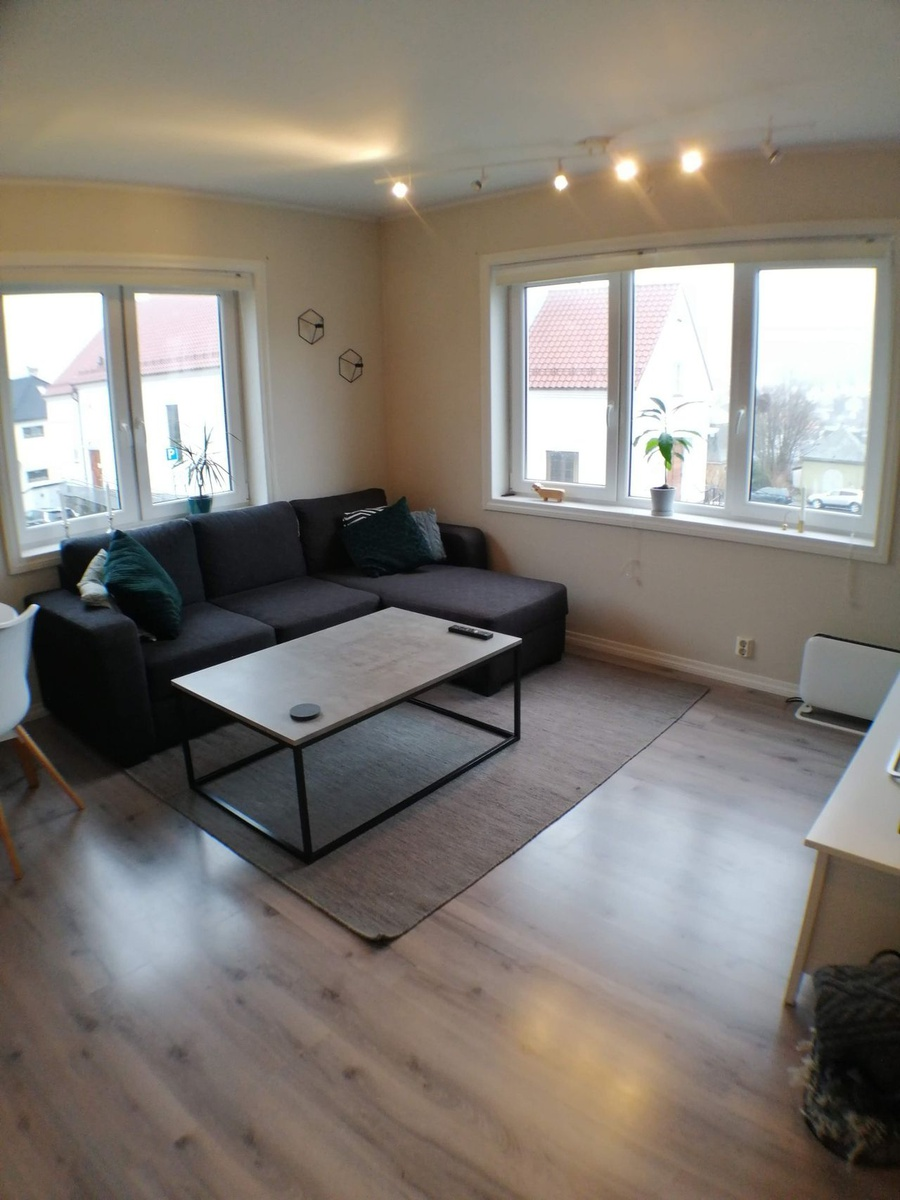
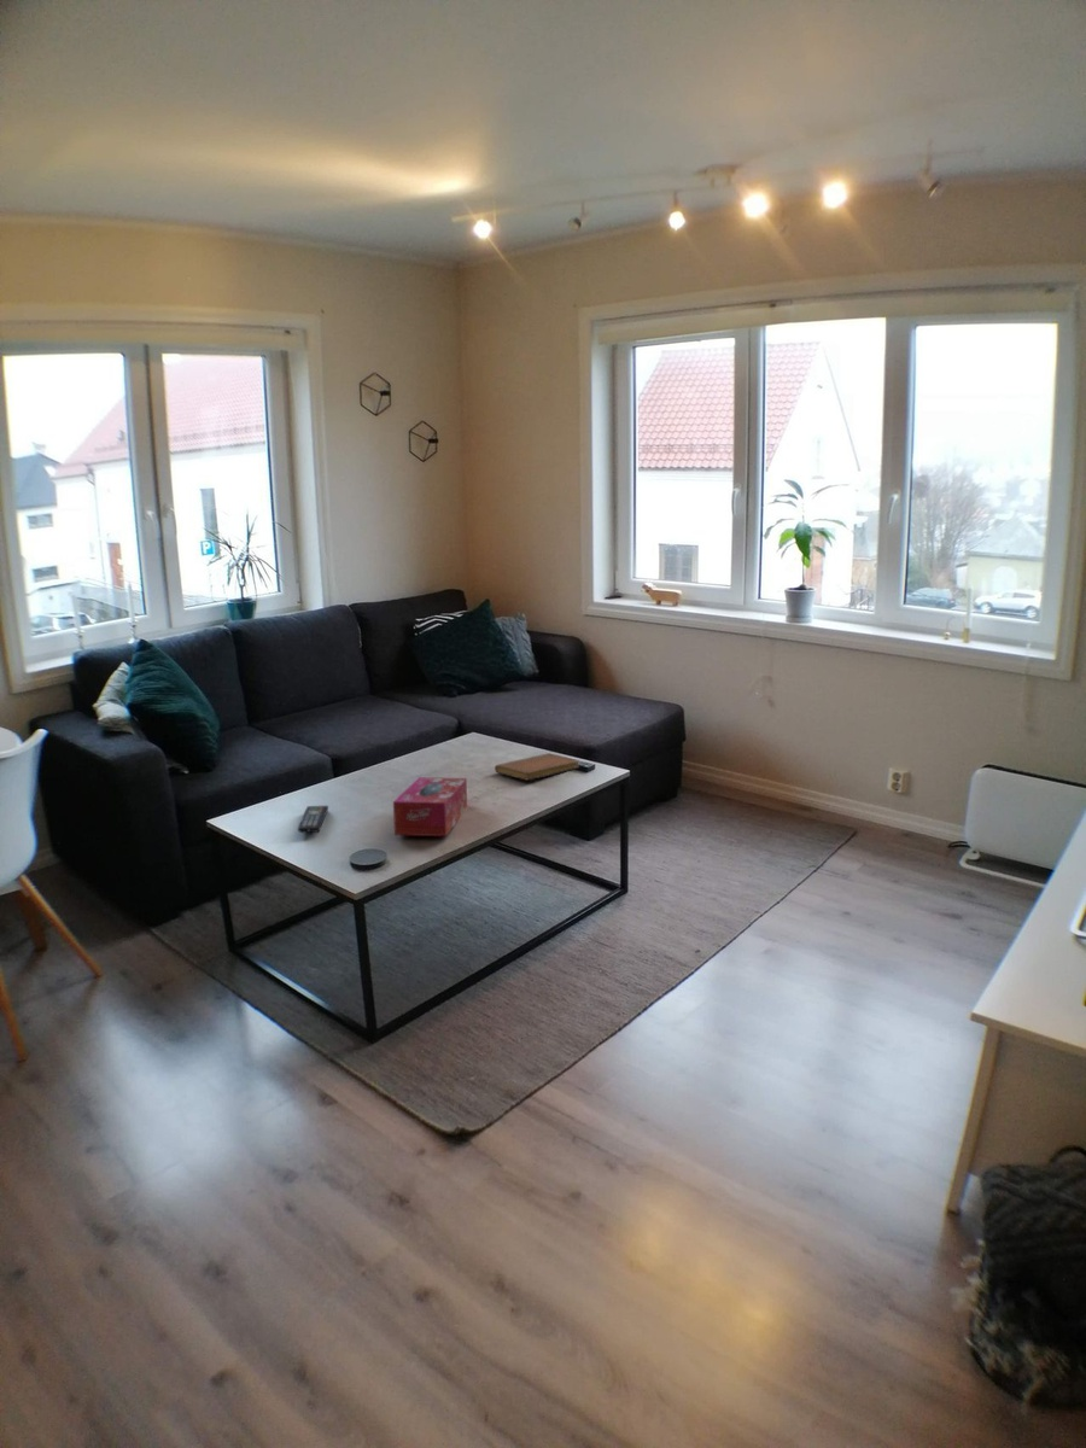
+ remote control [297,805,329,834]
+ tissue box [392,776,468,837]
+ notebook [494,752,580,781]
